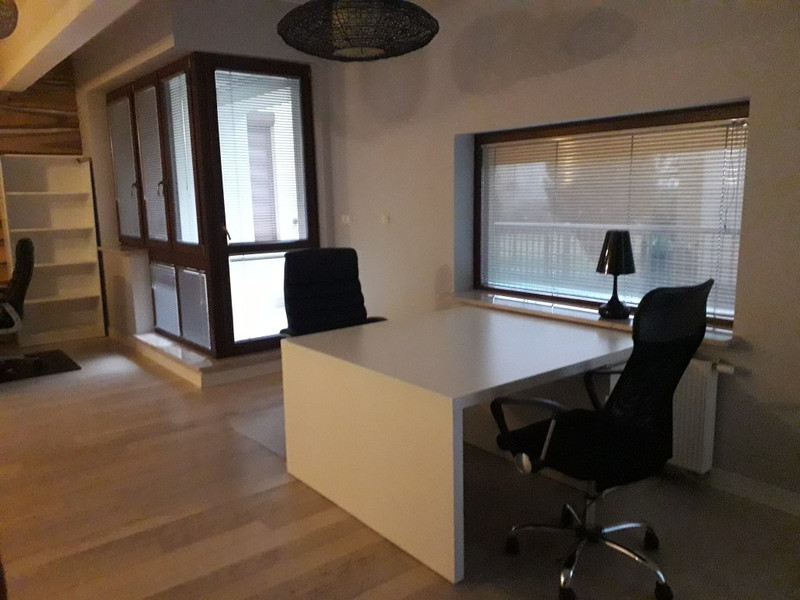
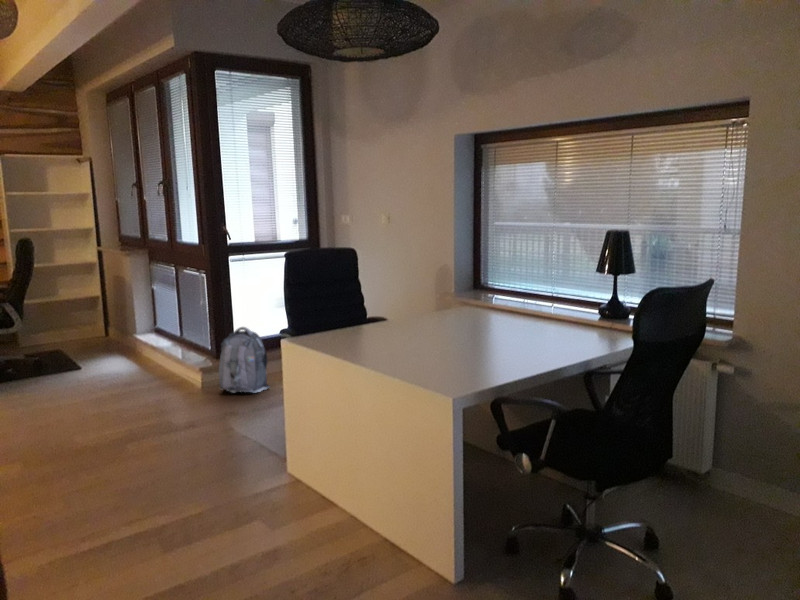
+ backpack [218,326,271,394]
